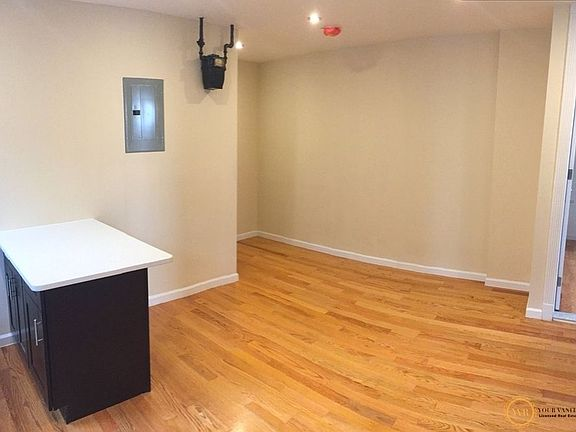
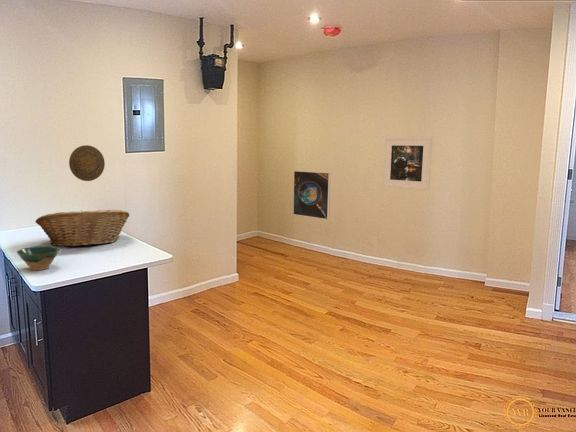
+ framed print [292,170,331,220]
+ bowl [16,245,60,271]
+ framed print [382,136,433,191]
+ fruit basket [35,208,130,247]
+ decorative plate [68,144,106,182]
